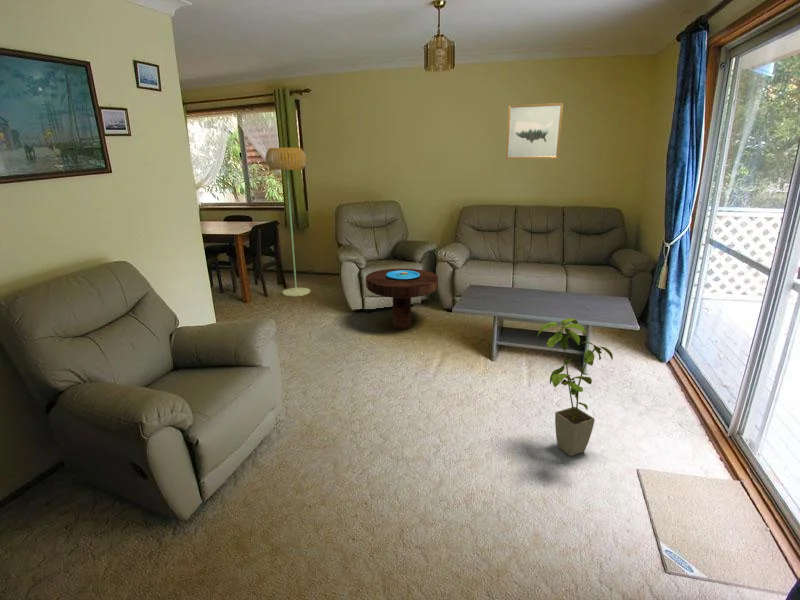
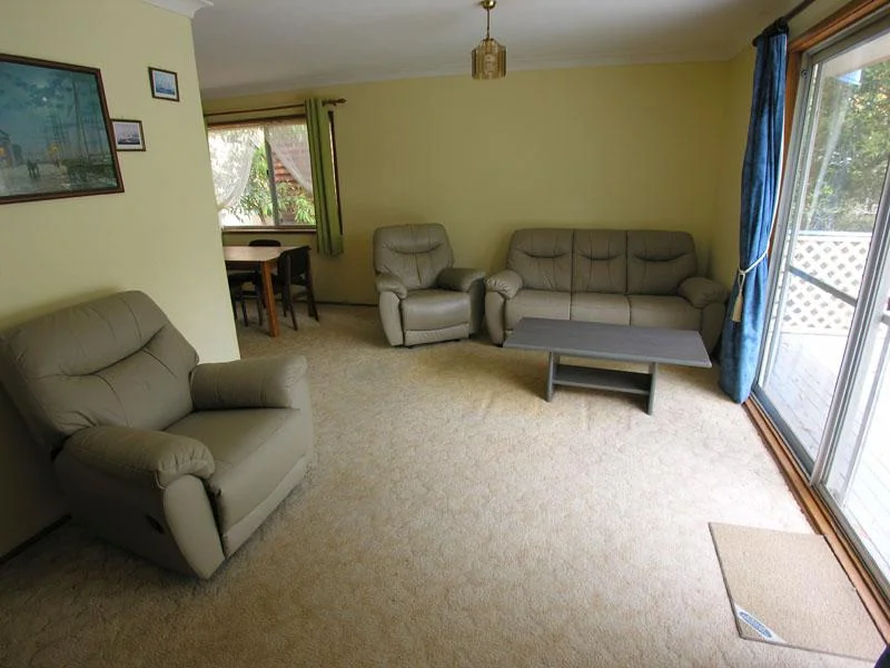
- house plant [536,317,614,457]
- wall art [505,102,564,160]
- floor lamp [264,147,311,297]
- side table [365,267,439,330]
